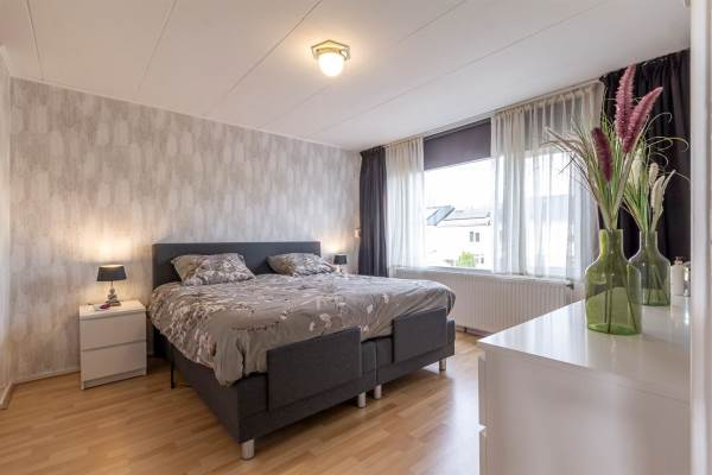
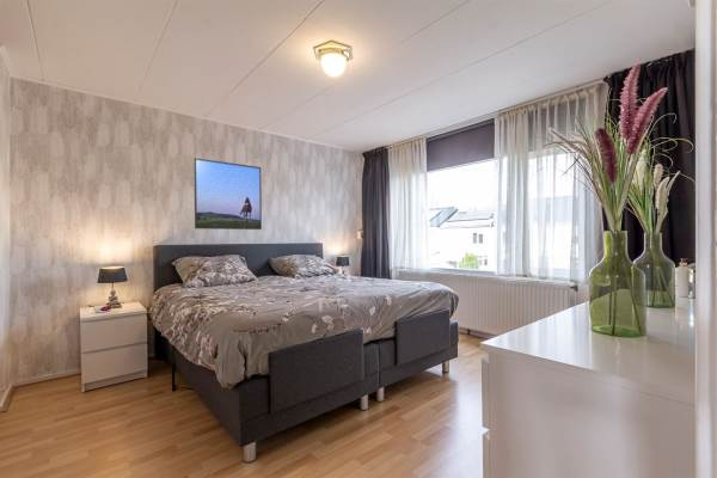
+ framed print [194,157,263,231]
